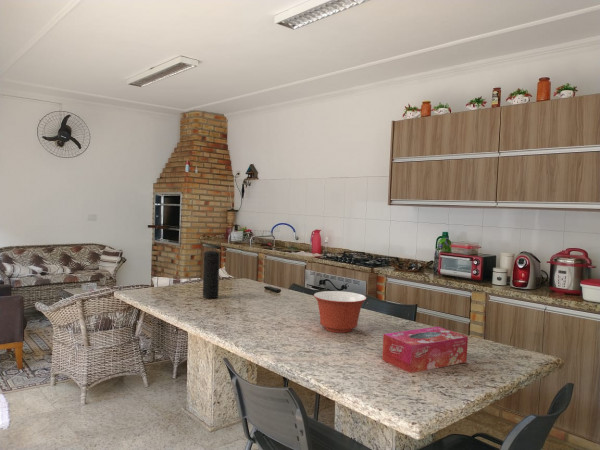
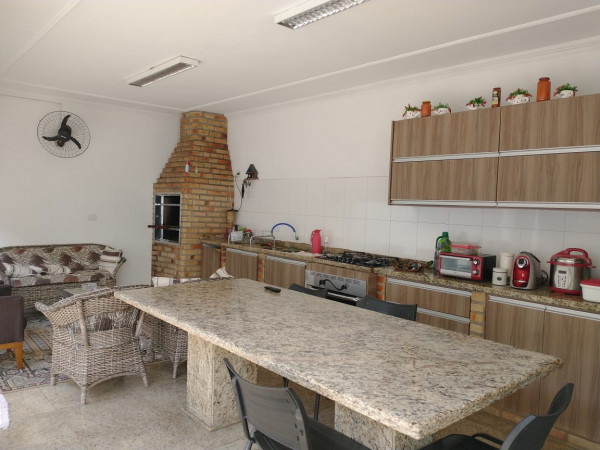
- tissue box [381,326,469,374]
- mixing bowl [313,290,367,334]
- speaker [202,250,221,299]
